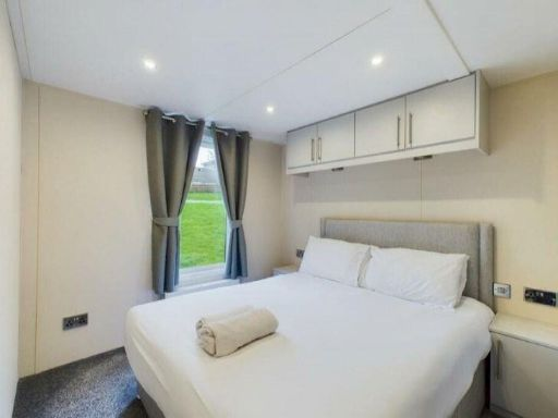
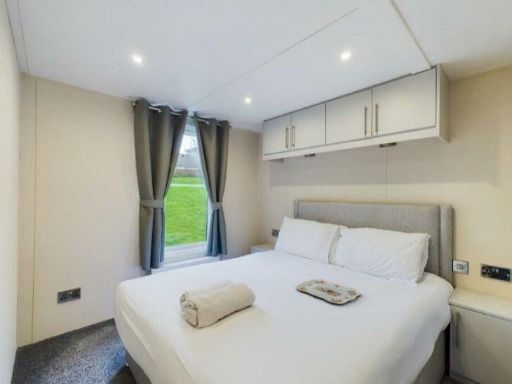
+ serving tray [295,278,362,305]
